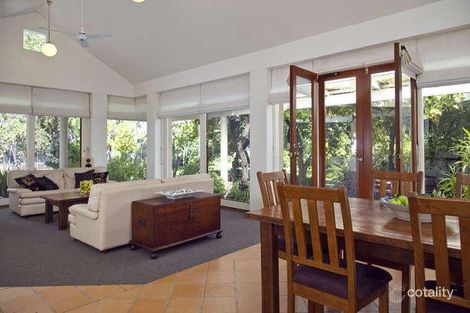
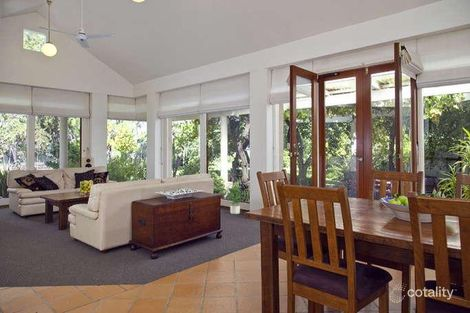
+ potted plant [224,185,245,215]
